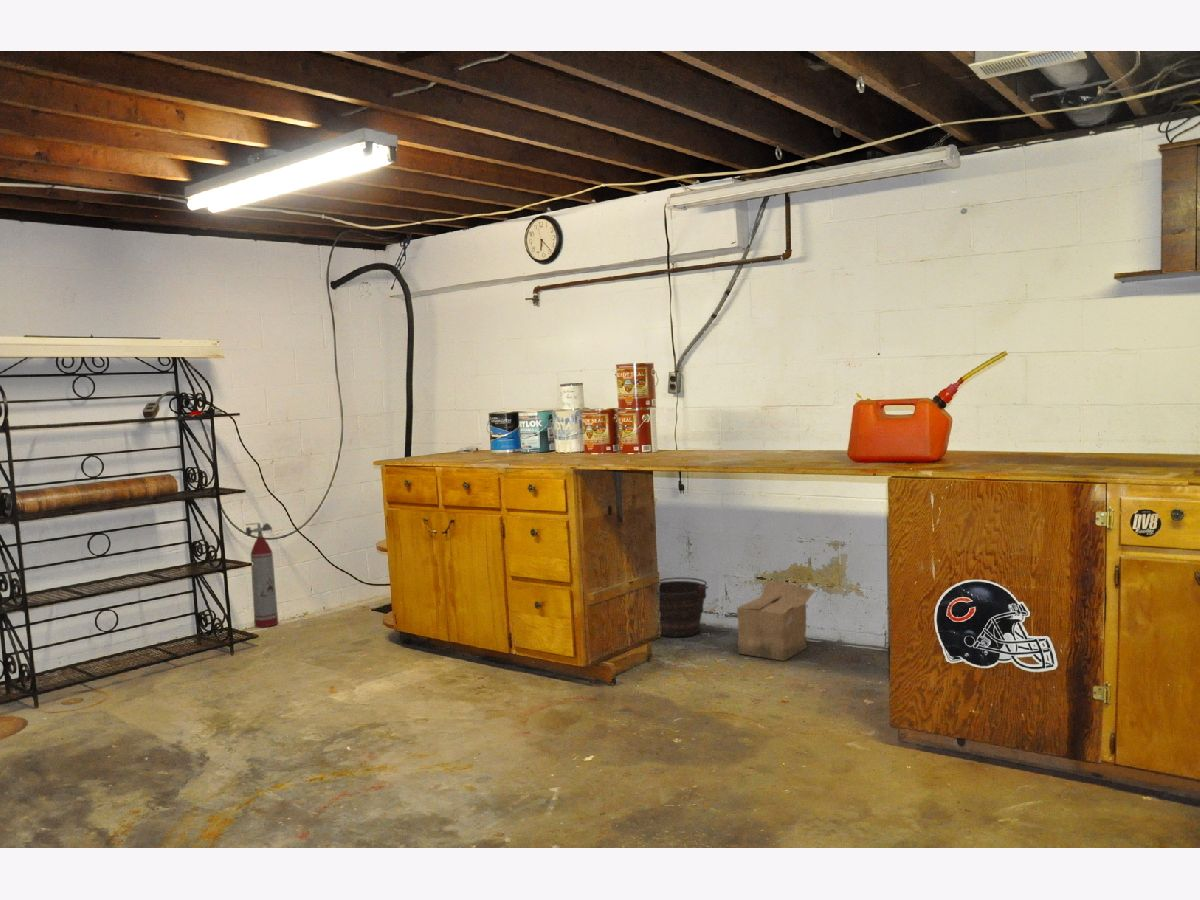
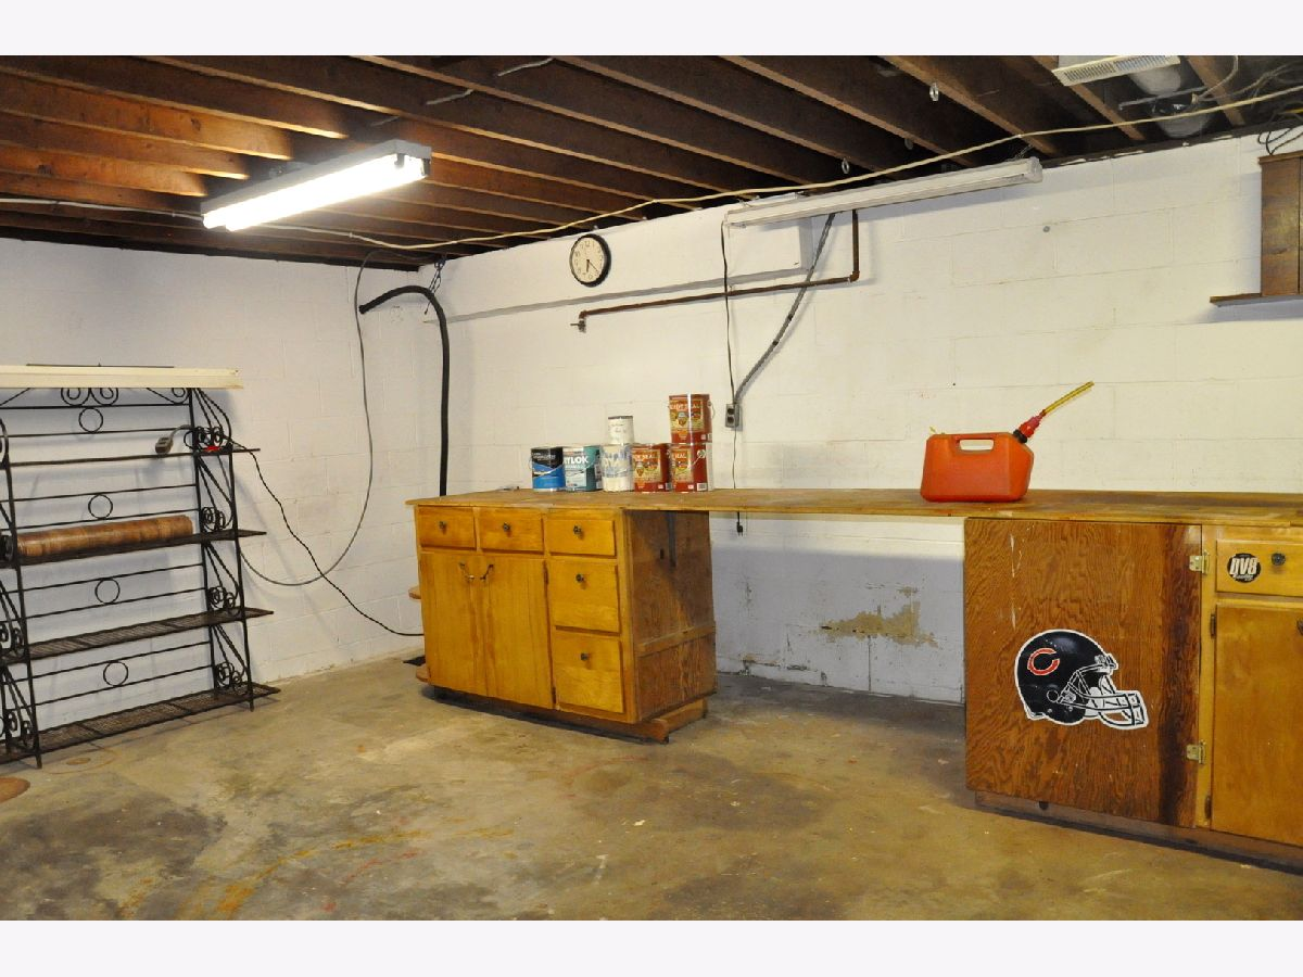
- bucket [658,576,709,638]
- cardboard box [736,580,817,662]
- fire extinguisher [245,522,279,628]
